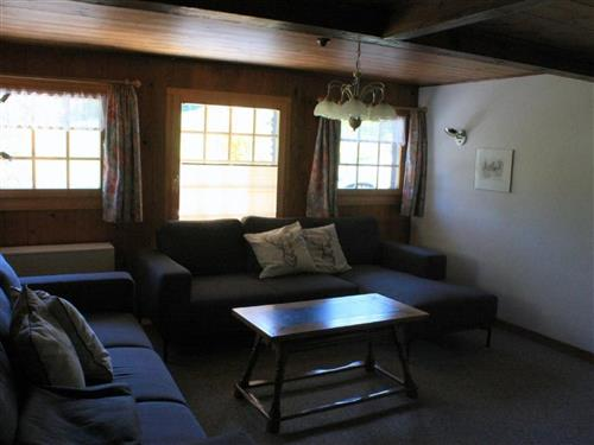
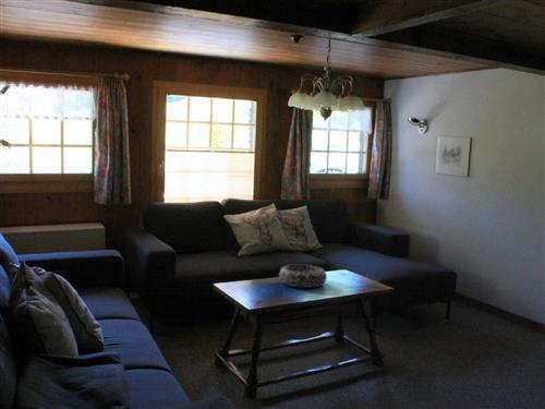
+ decorative bowl [278,263,328,289]
